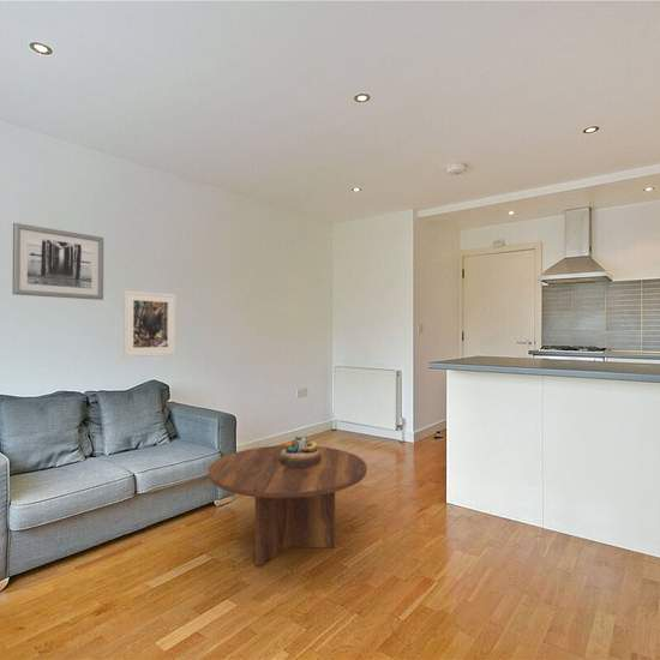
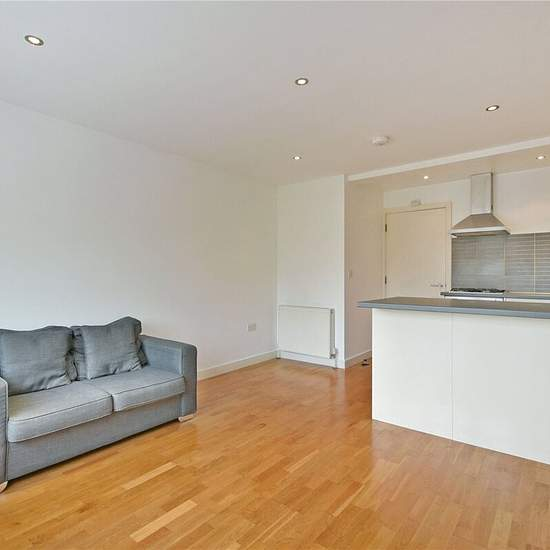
- decorative bowl [280,434,322,467]
- wall art [12,222,104,301]
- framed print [122,289,176,359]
- coffee table [208,444,368,568]
